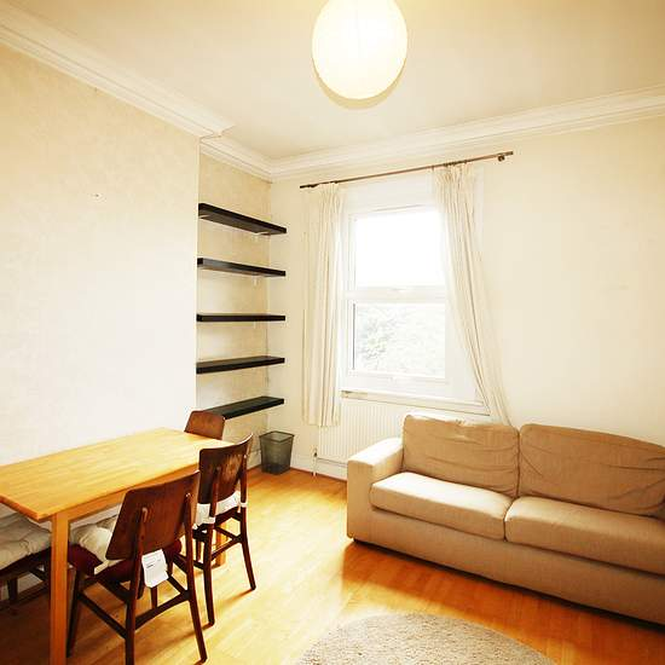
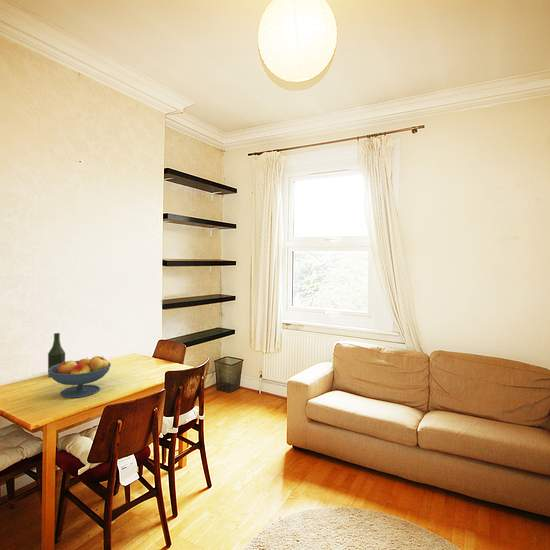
+ bottle [47,332,66,378]
+ fruit bowl [47,355,112,399]
